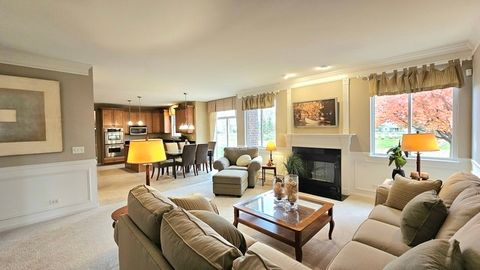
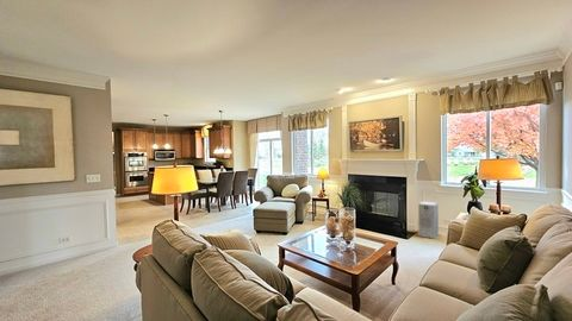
+ air purifier [417,201,440,239]
